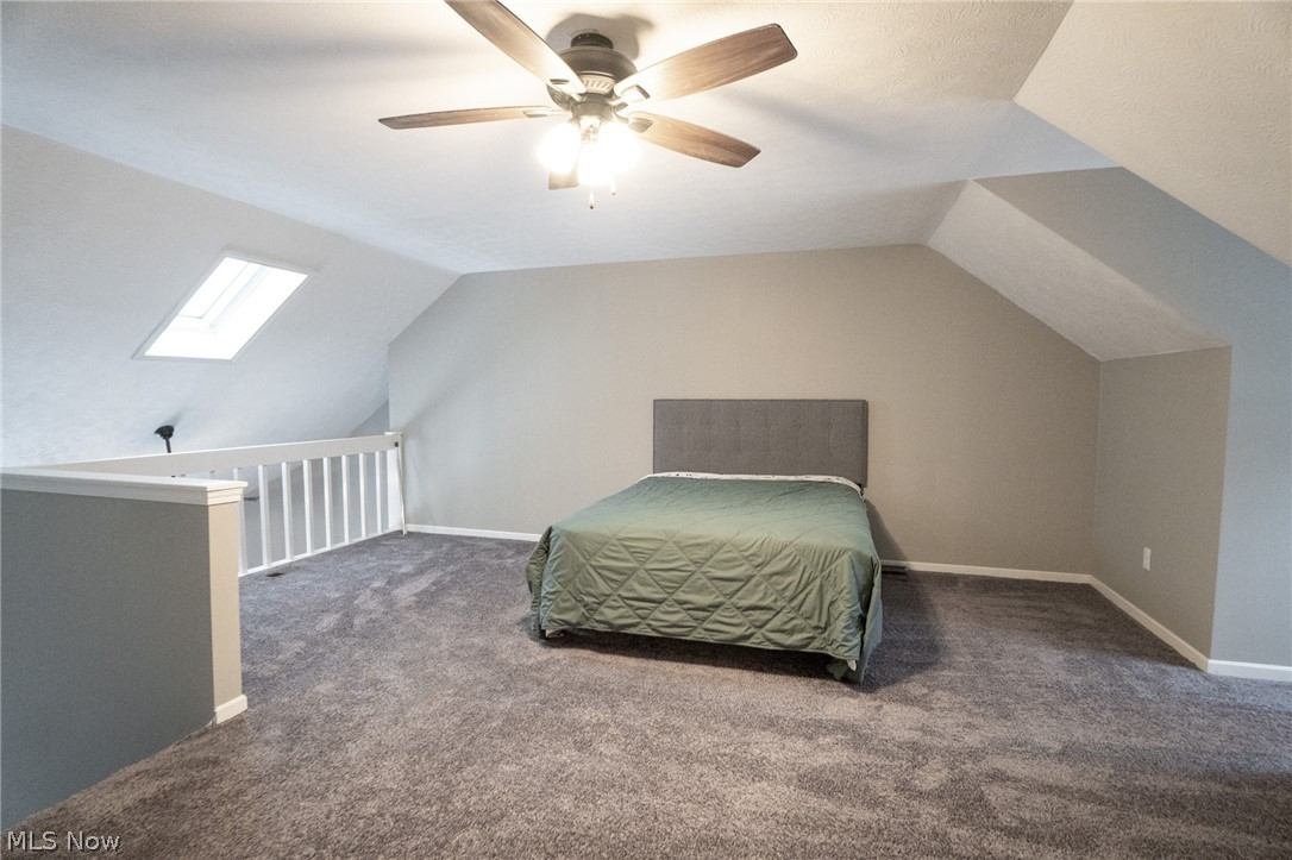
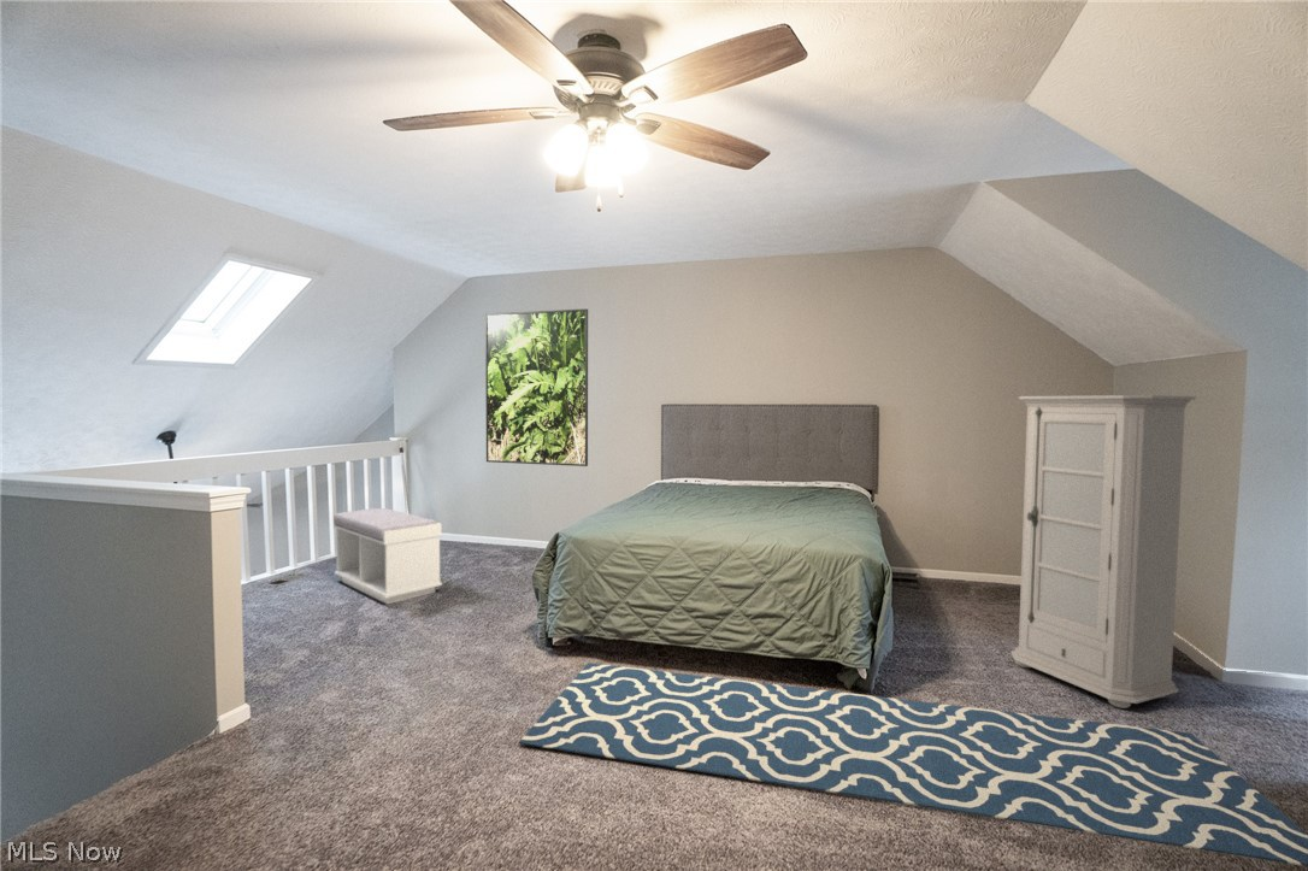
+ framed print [484,307,589,467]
+ cabinet [1011,394,1197,710]
+ rug [518,661,1308,867]
+ bench [332,507,443,605]
